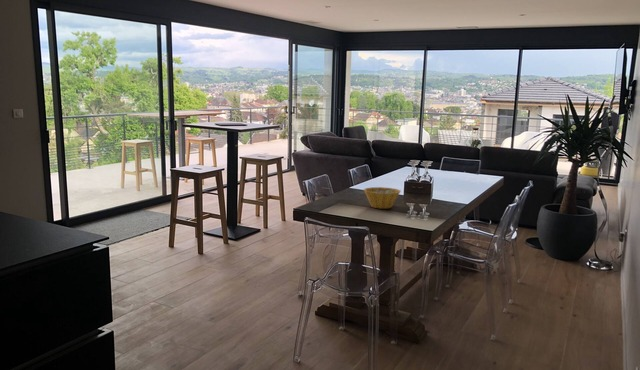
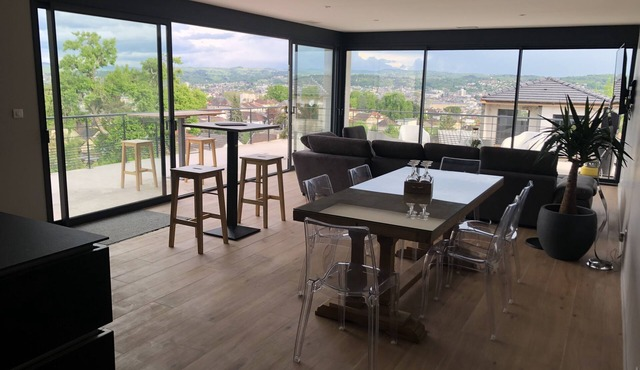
- bowl [363,186,402,210]
